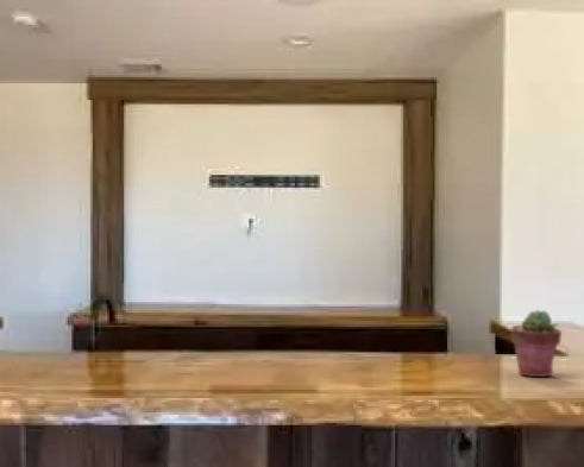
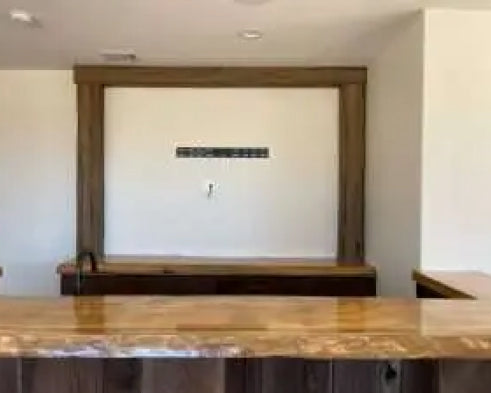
- potted succulent [509,309,563,378]
